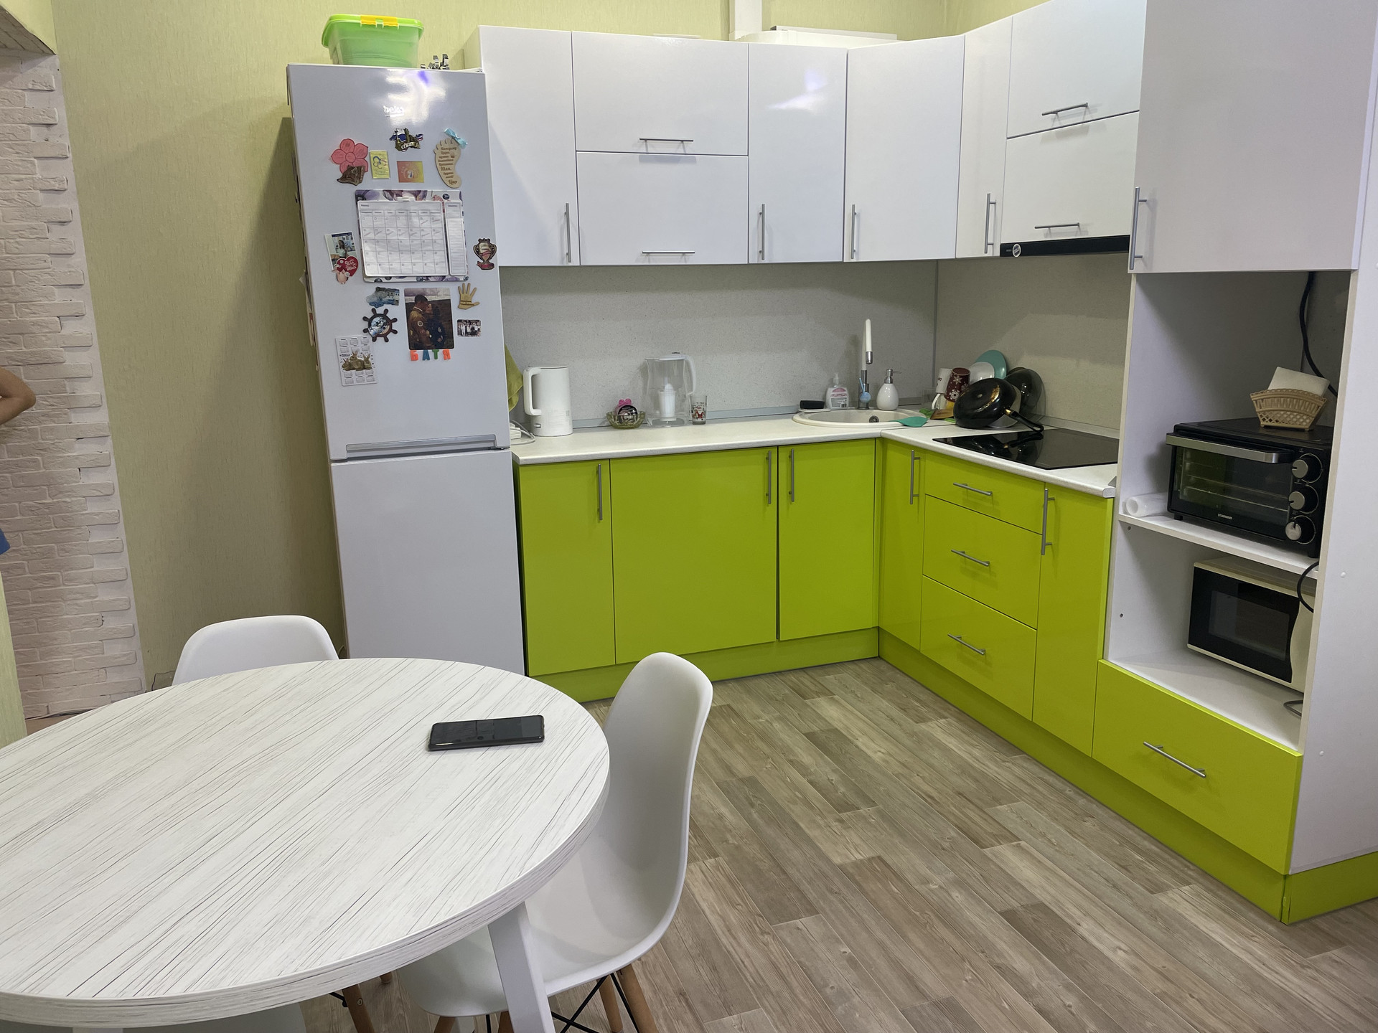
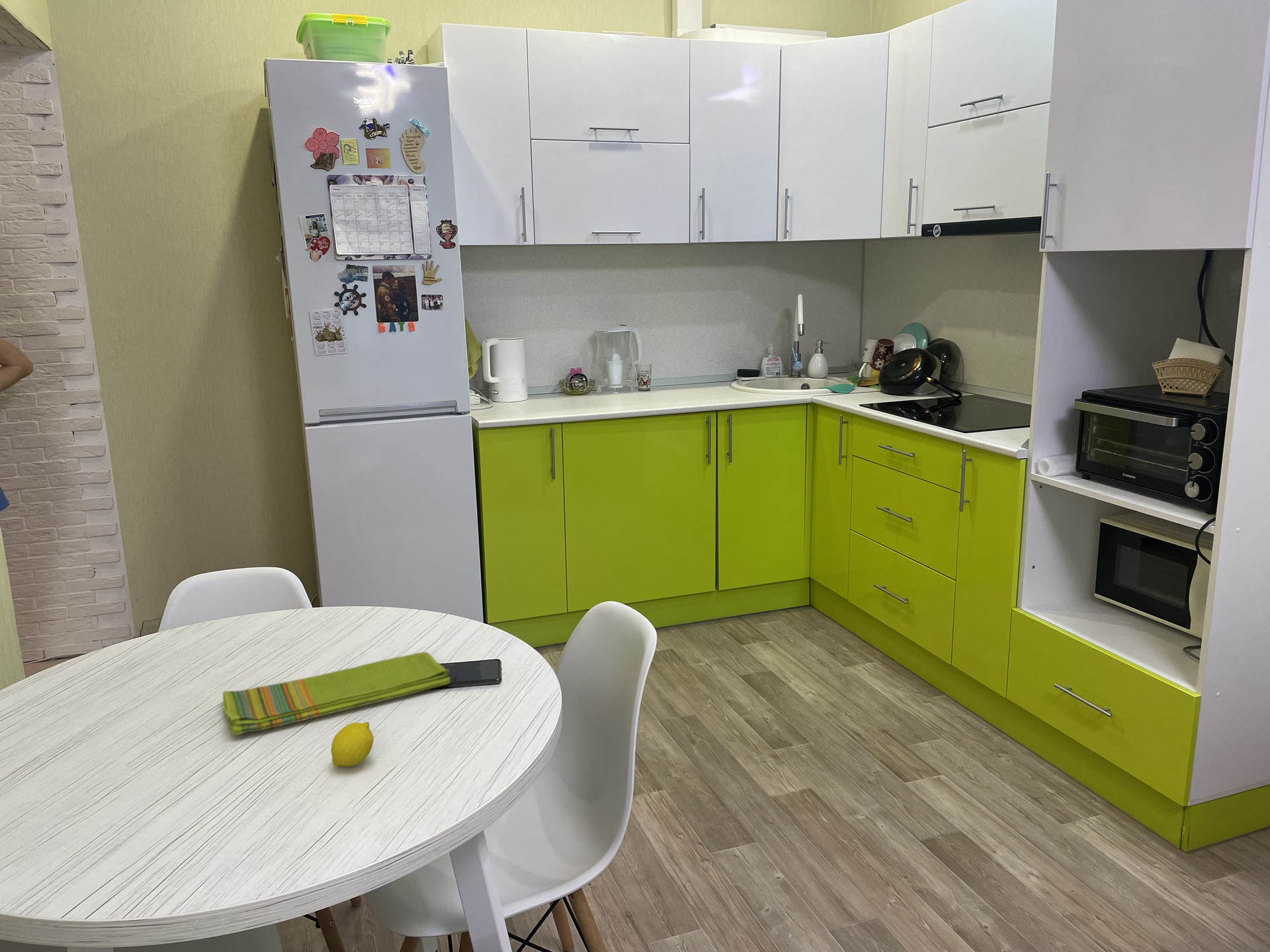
+ fruit [330,721,374,768]
+ dish towel [222,651,451,736]
